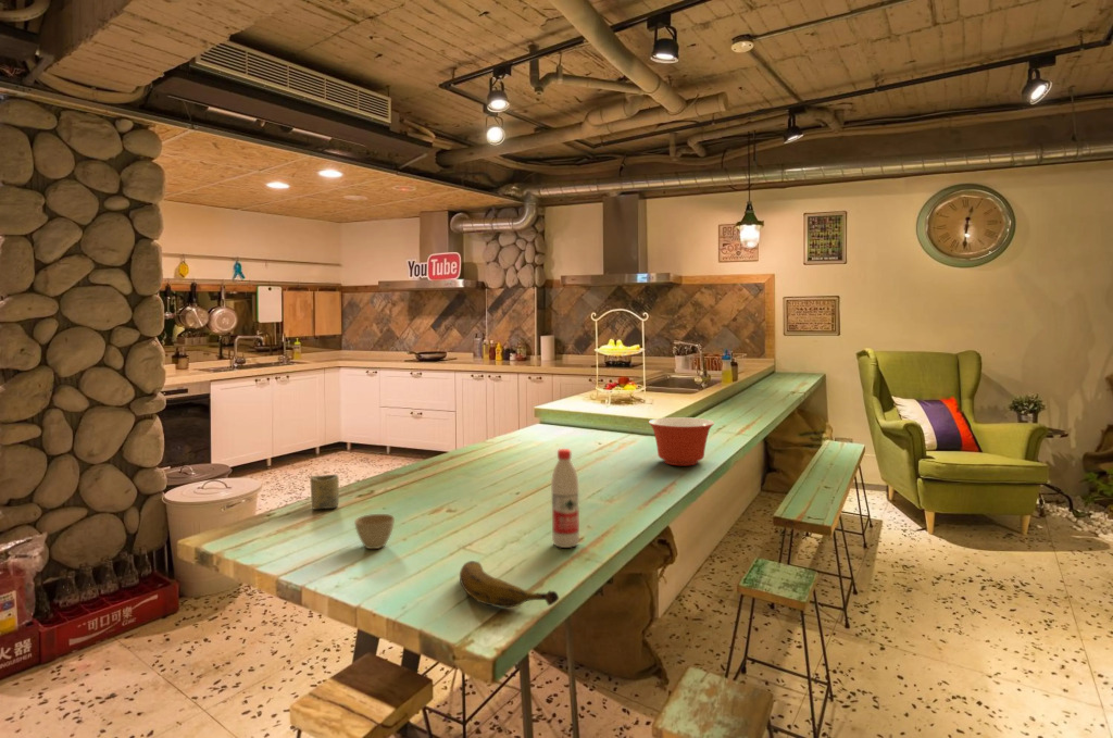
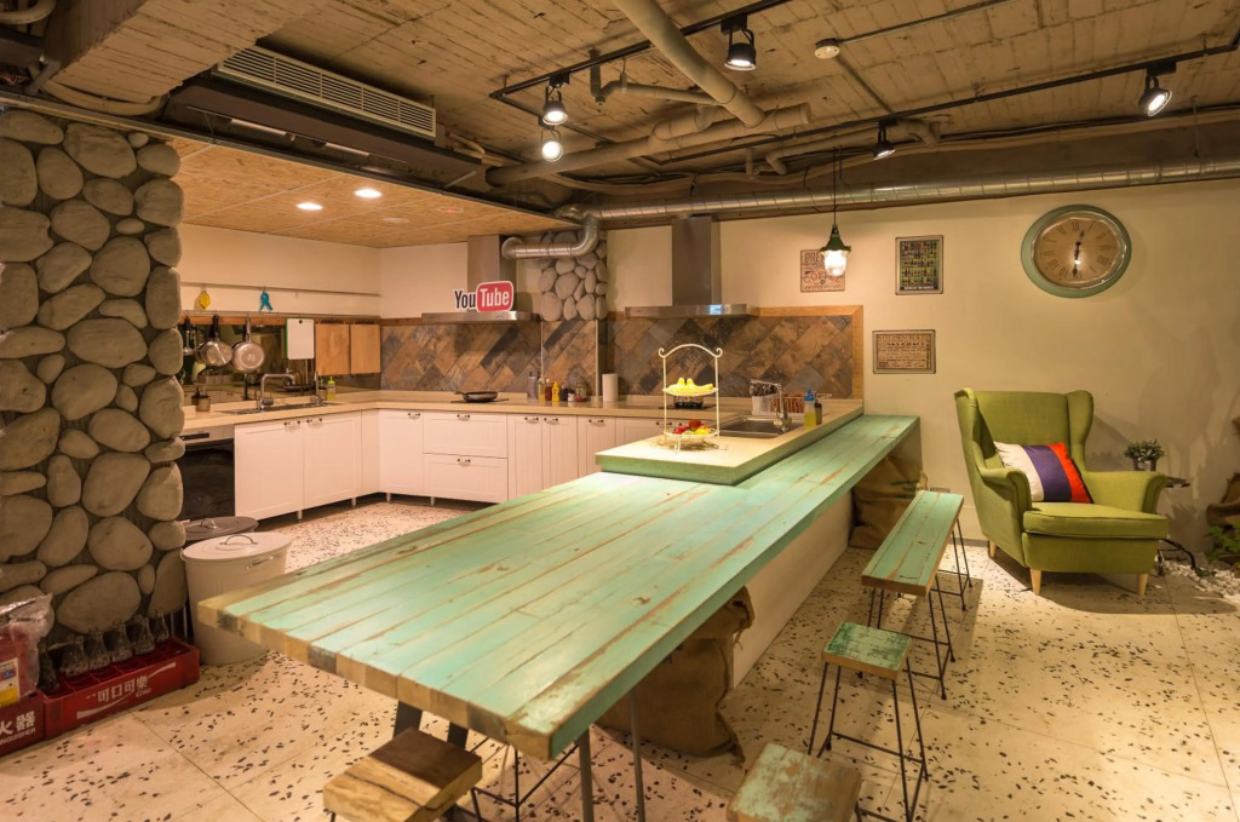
- banana [459,560,560,609]
- cup [310,474,340,510]
- water bottle [550,448,580,549]
- mixing bowl [648,416,715,466]
- flower pot [353,513,396,550]
